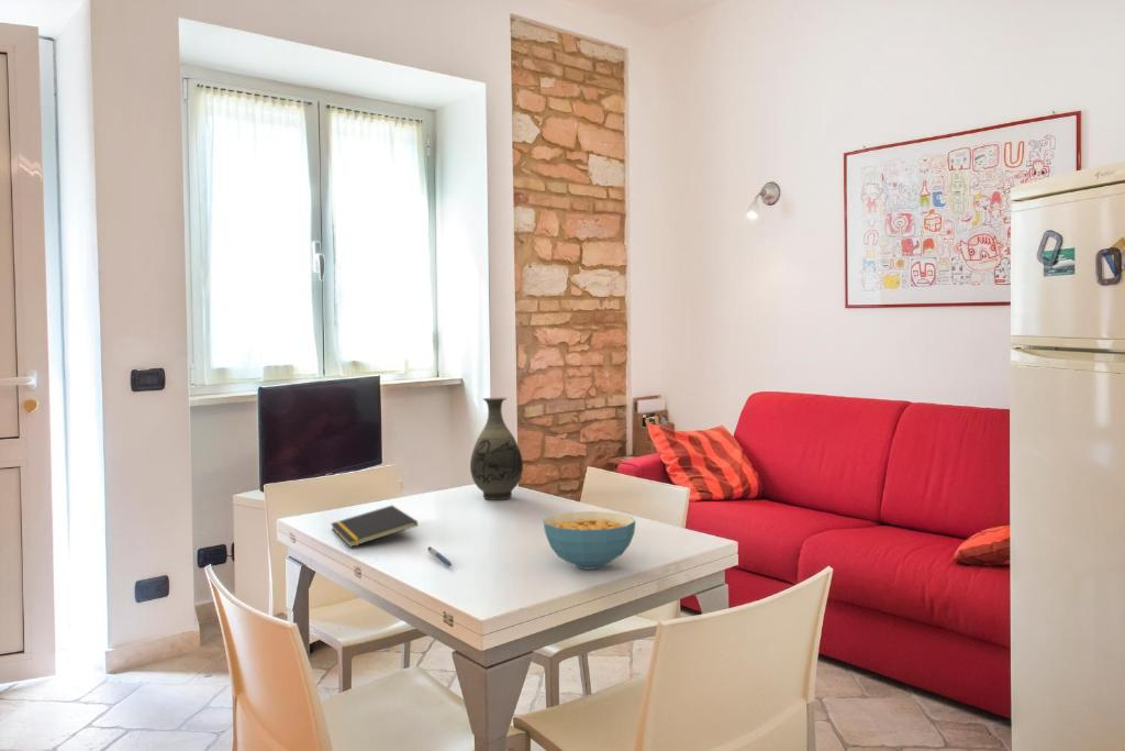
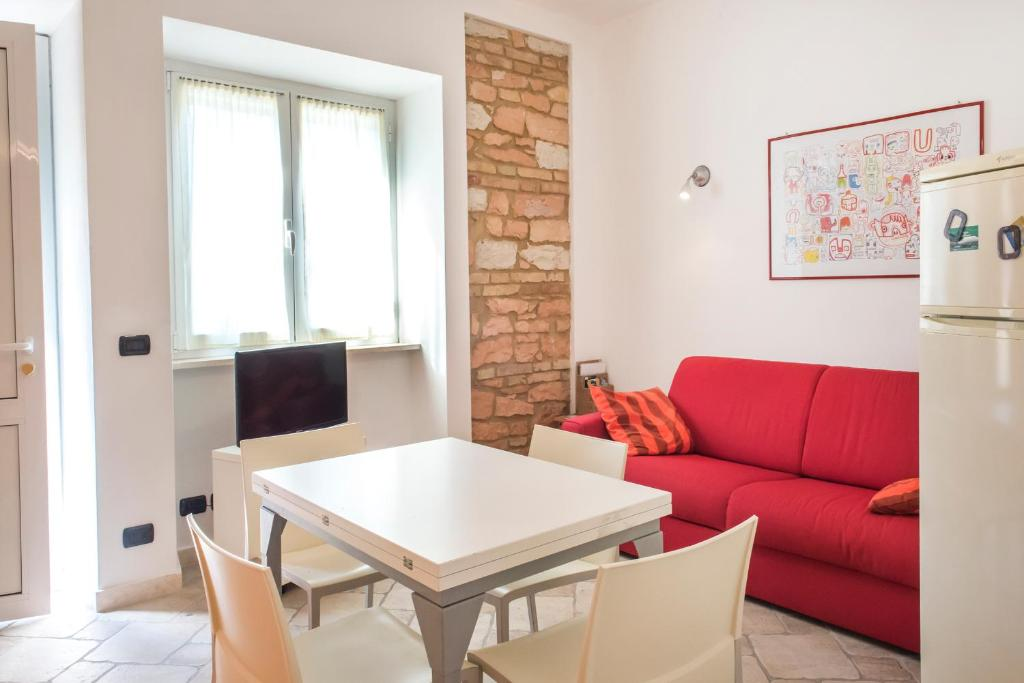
- notepad [330,505,419,548]
- vase [469,396,524,500]
- pen [426,545,453,567]
- cereal bowl [542,510,637,571]
